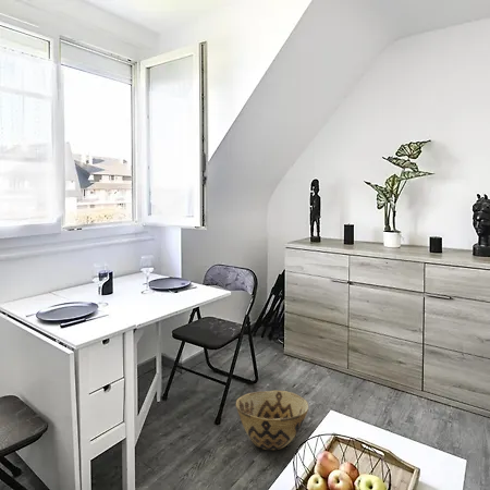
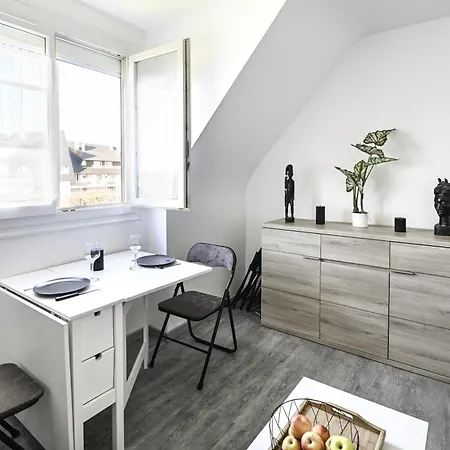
- woven basket [235,390,309,451]
